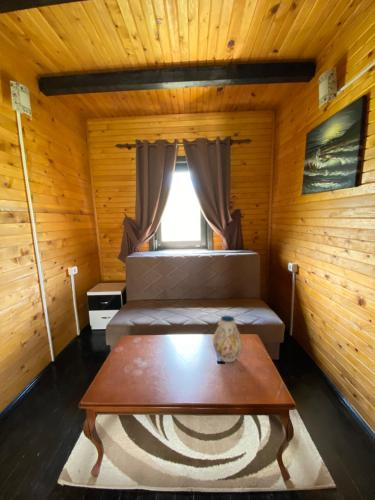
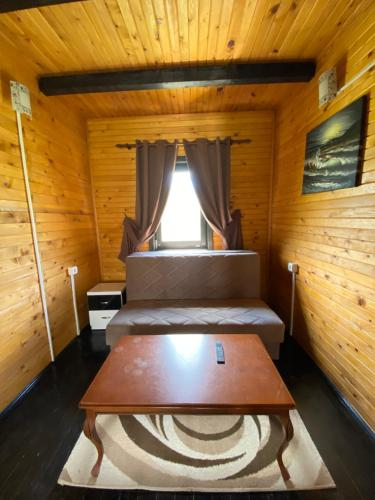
- vase [212,314,243,363]
